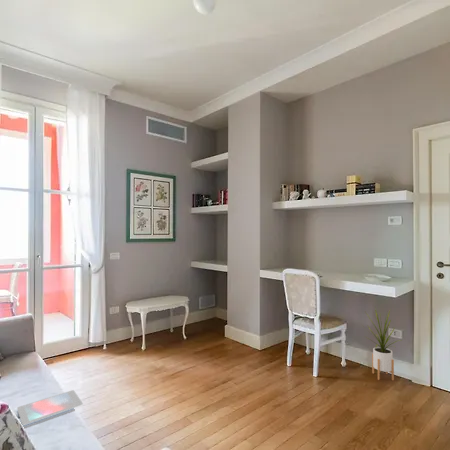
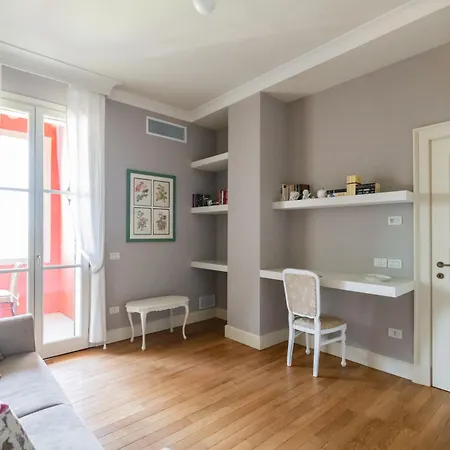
- tablet [16,389,84,426]
- house plant [361,306,403,381]
